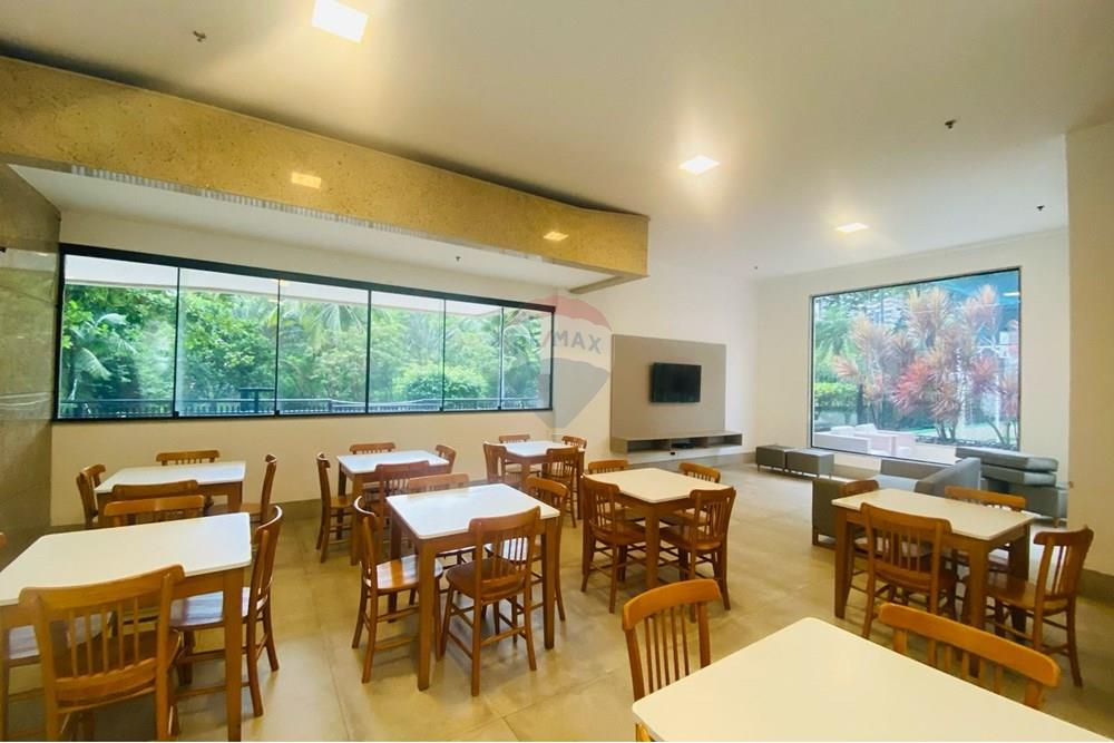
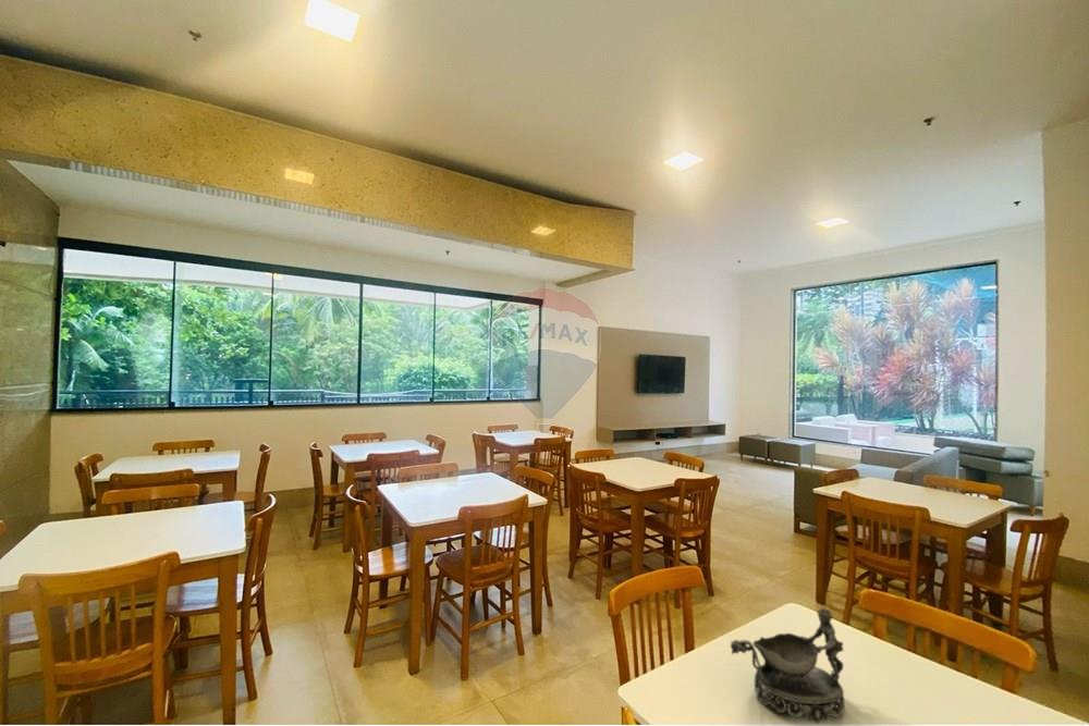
+ decorative bowl [730,606,846,725]
